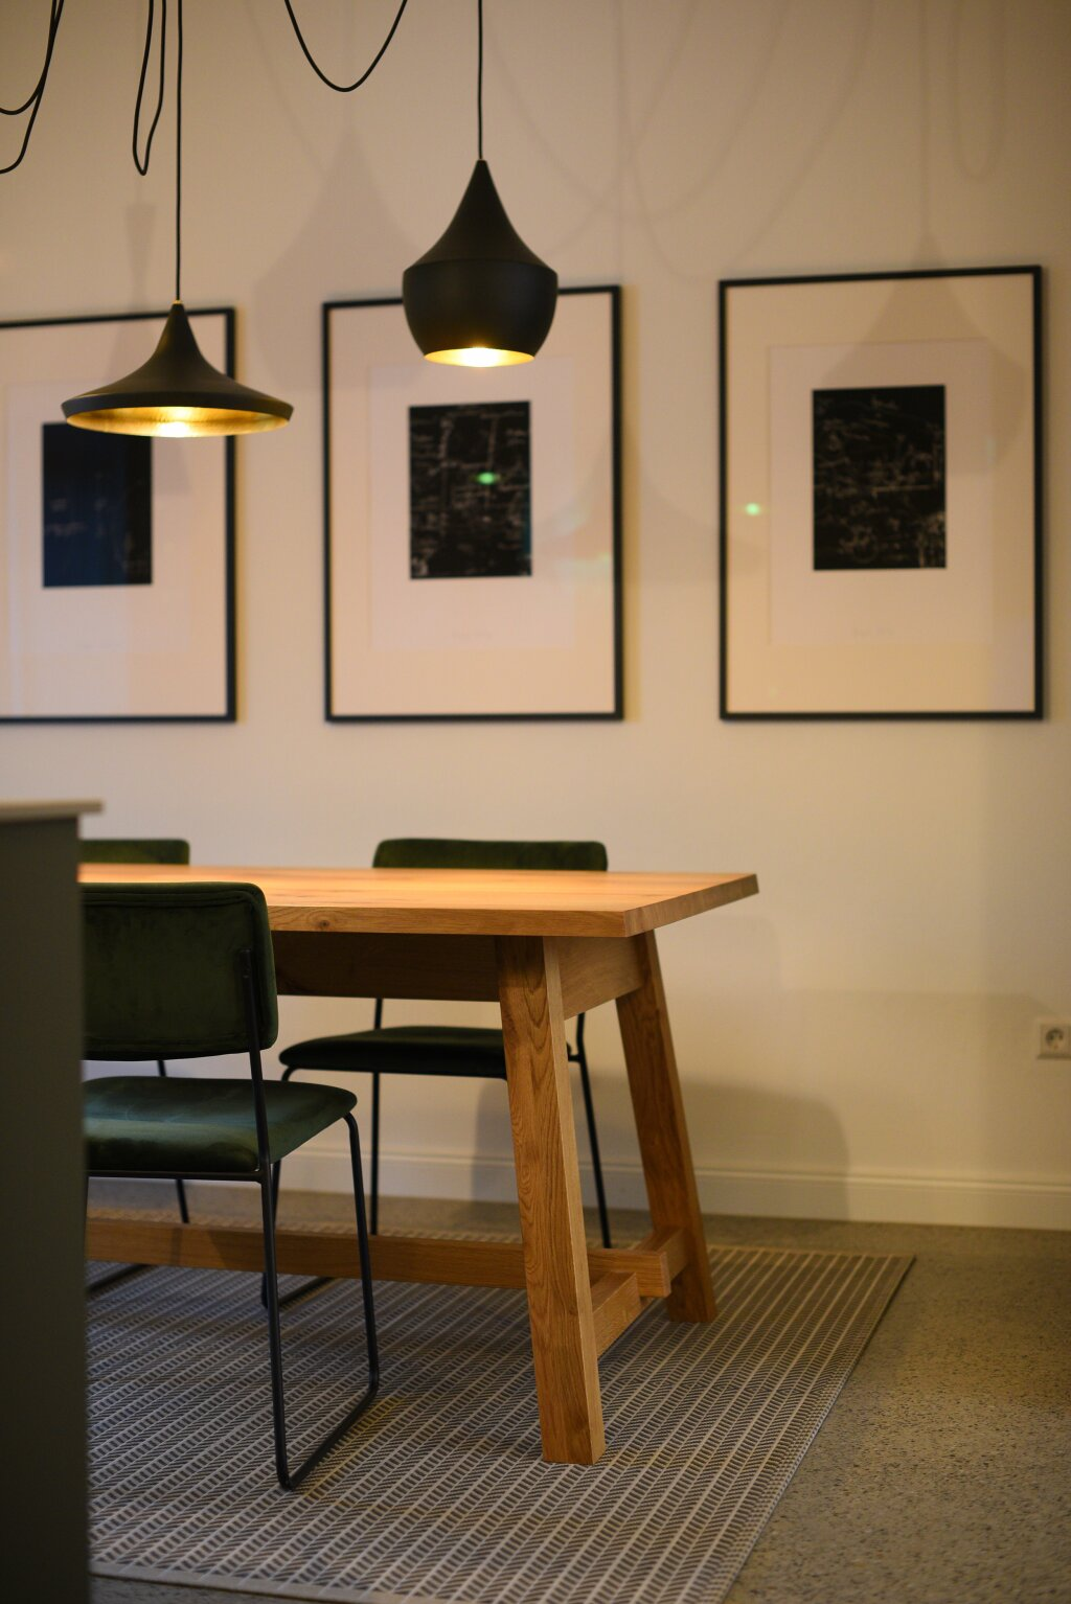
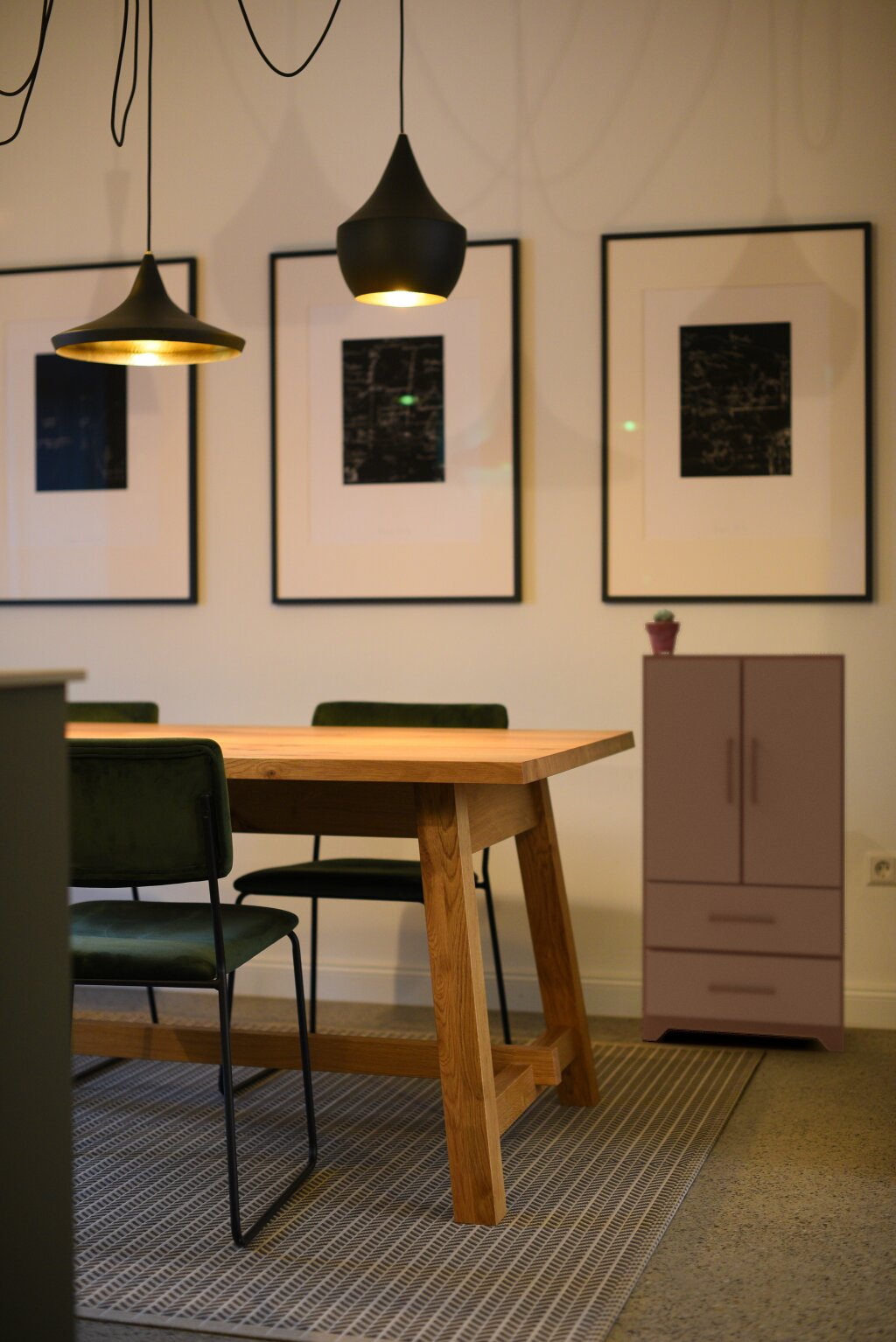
+ cabinet [641,653,846,1053]
+ potted succulent [644,607,682,654]
